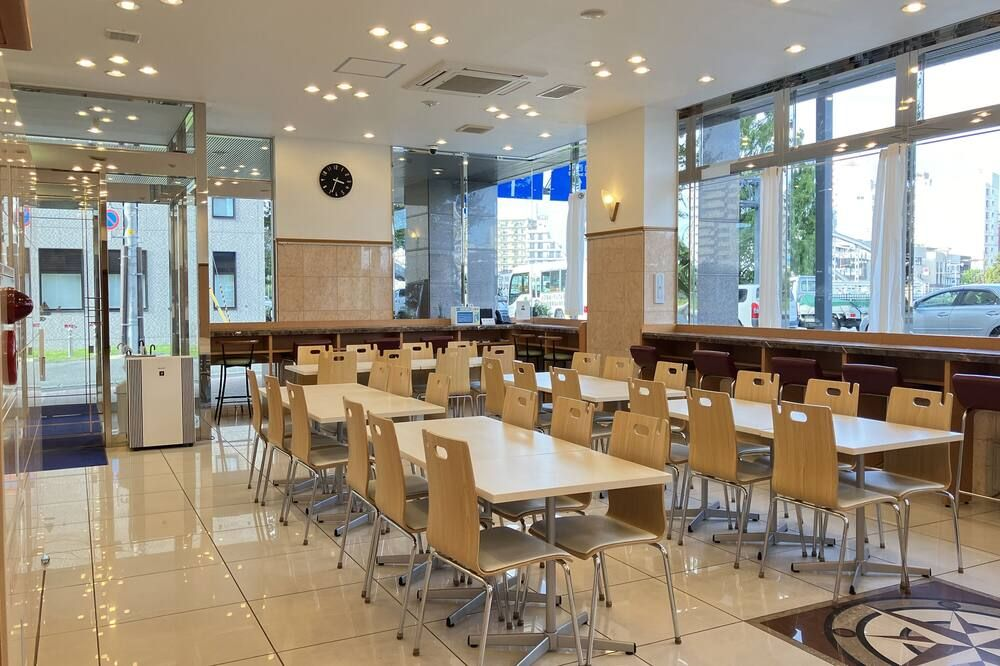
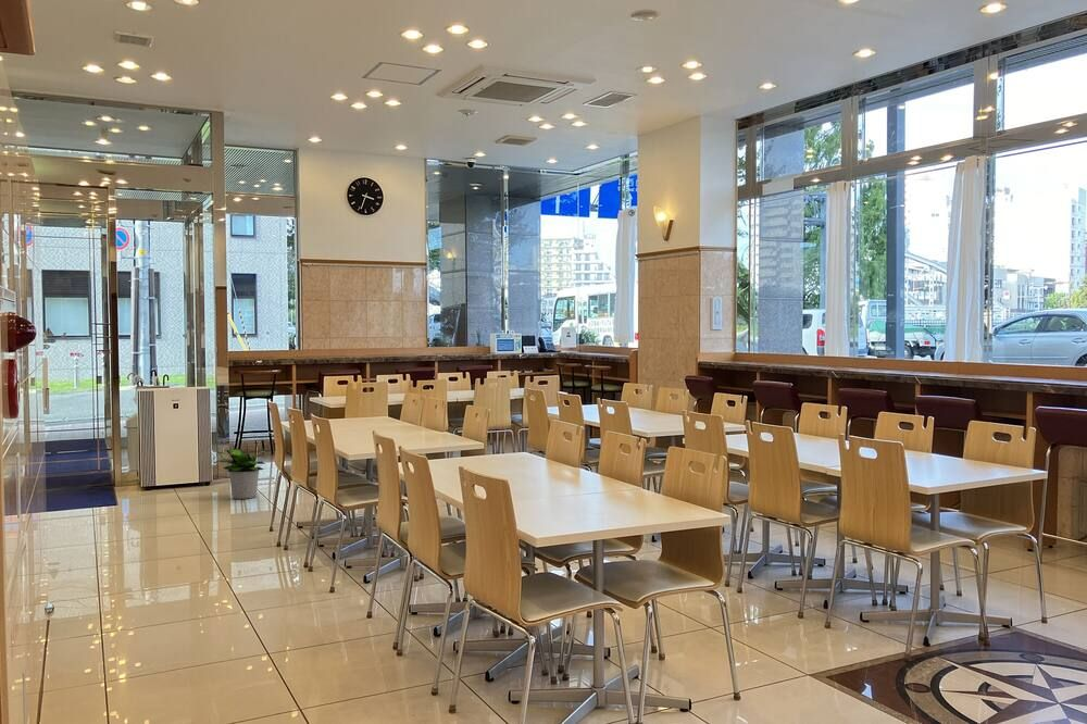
+ potted plant [213,448,271,500]
